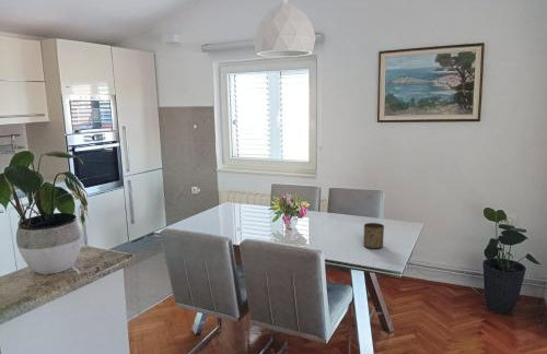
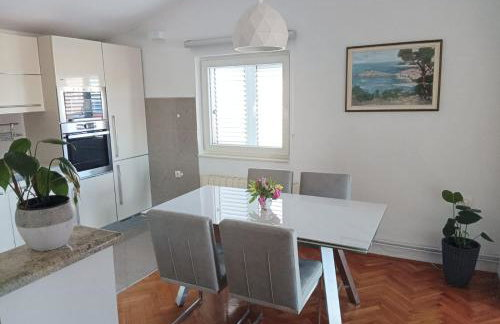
- cup [362,222,385,250]
